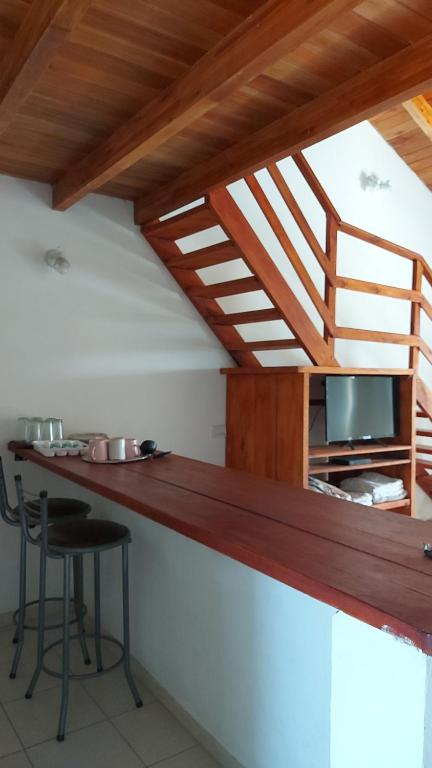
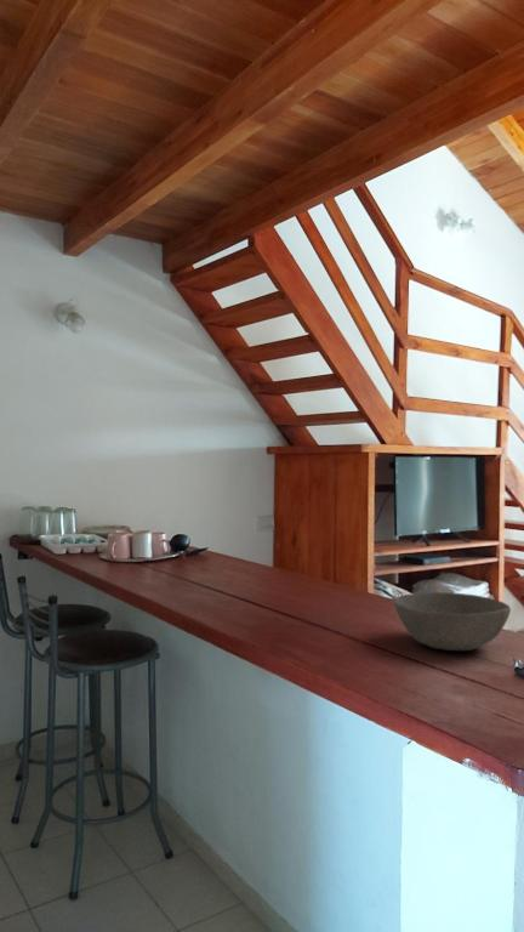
+ bowl [393,591,512,652]
